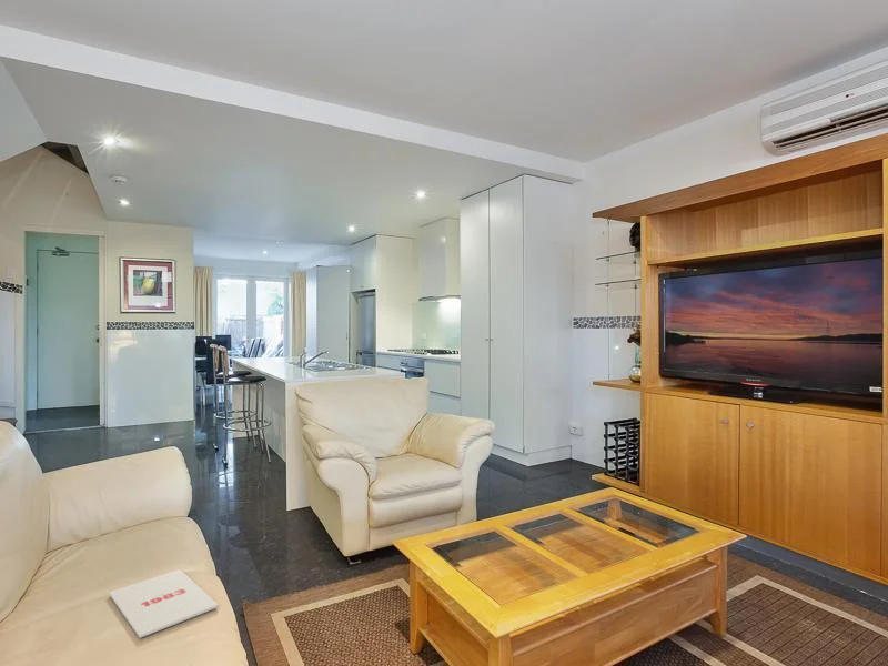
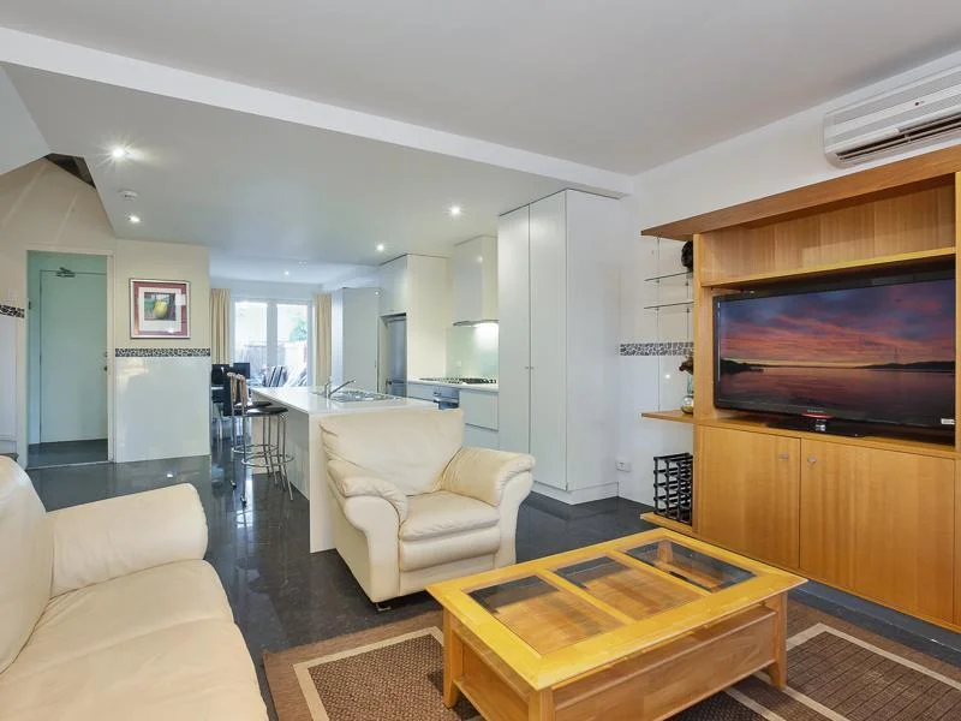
- magazine [108,568,220,639]
